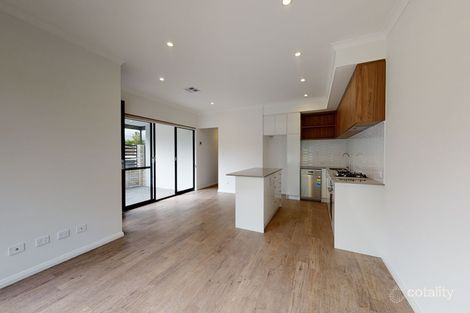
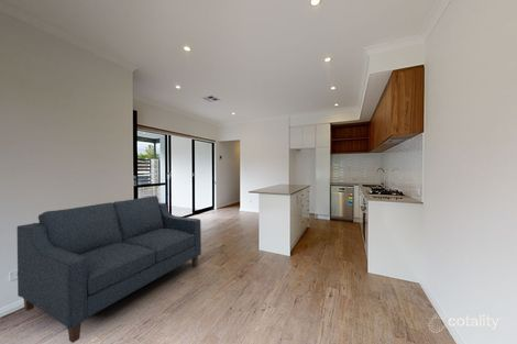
+ sofa [15,195,202,344]
